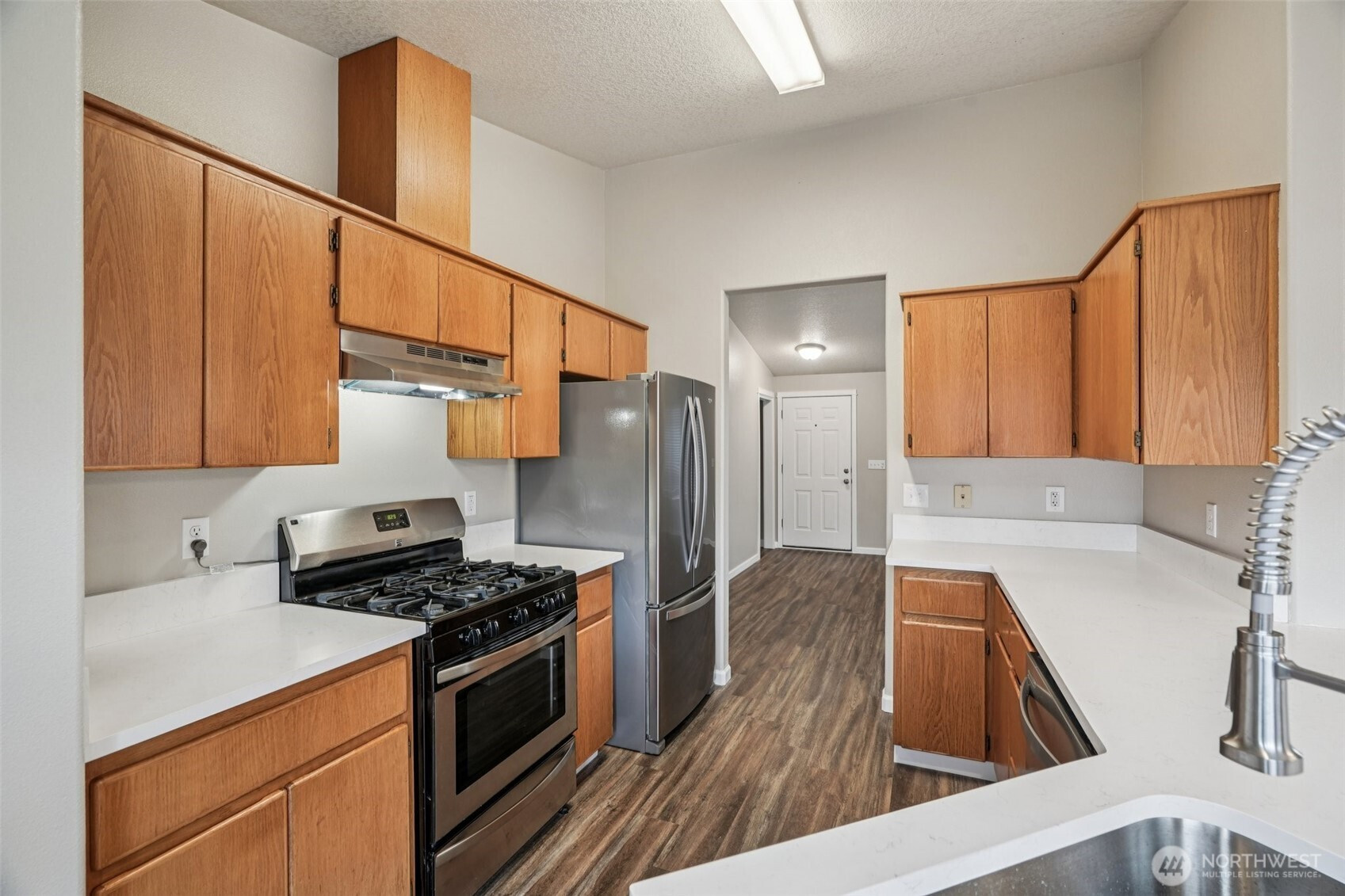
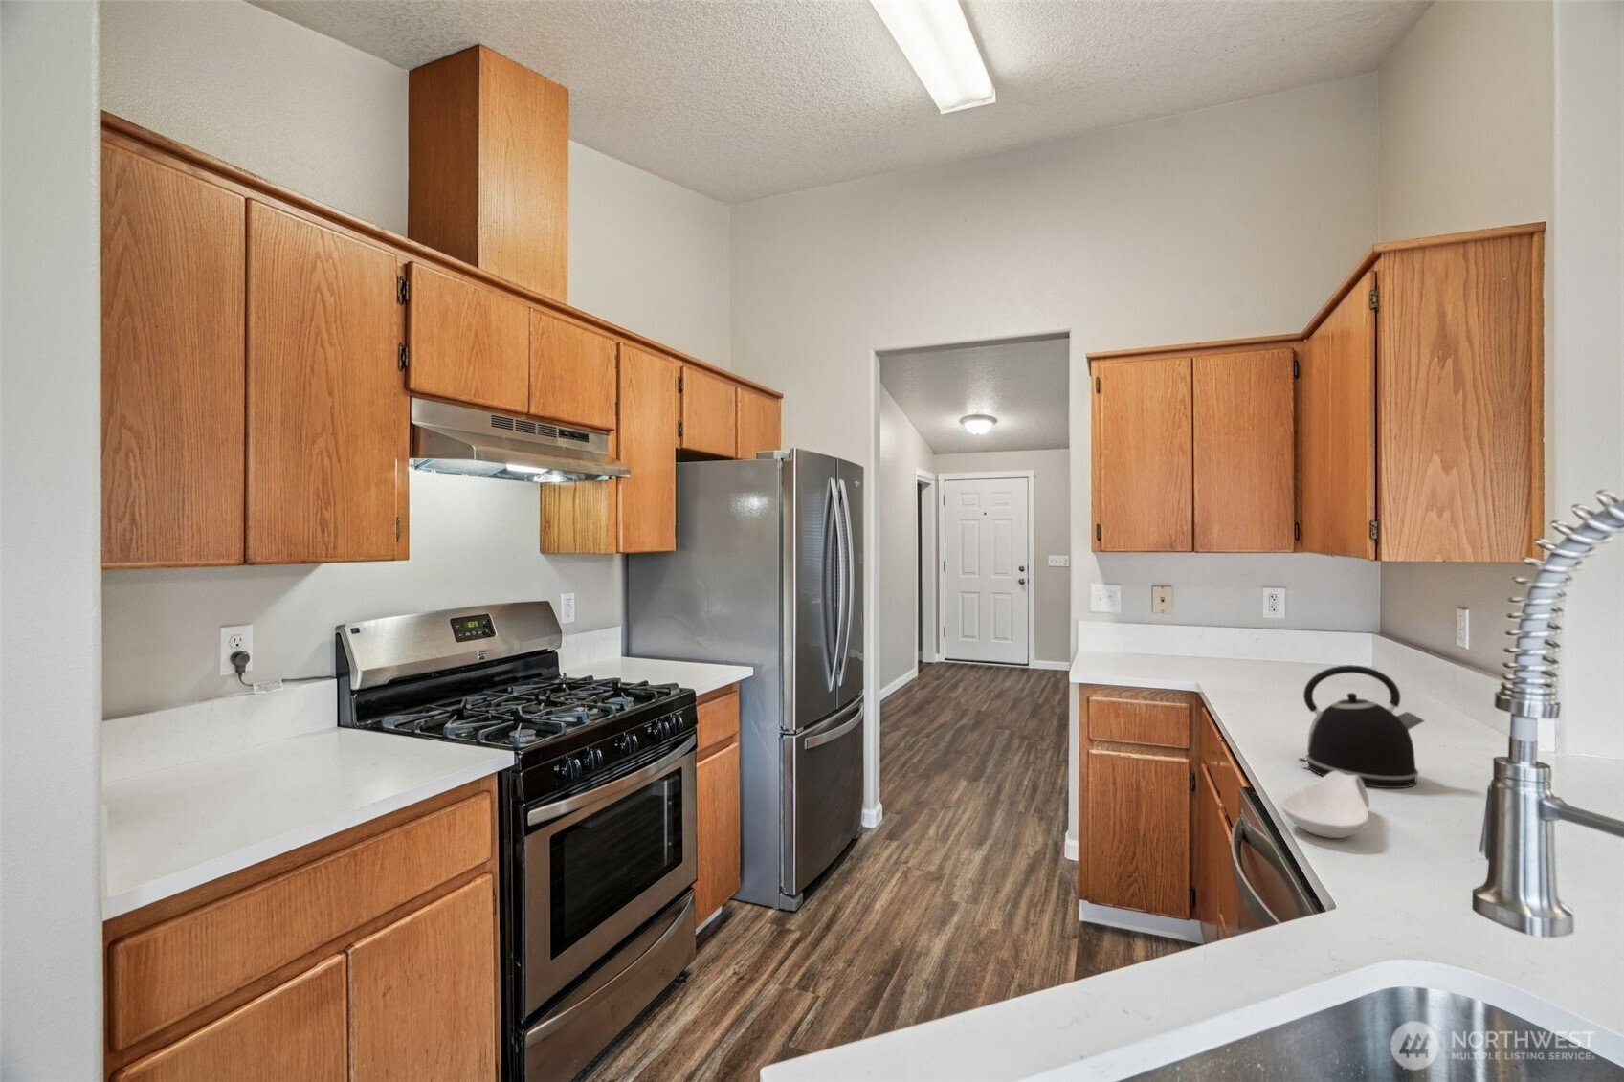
+ kettle [1298,664,1426,790]
+ spoon rest [1280,772,1370,839]
